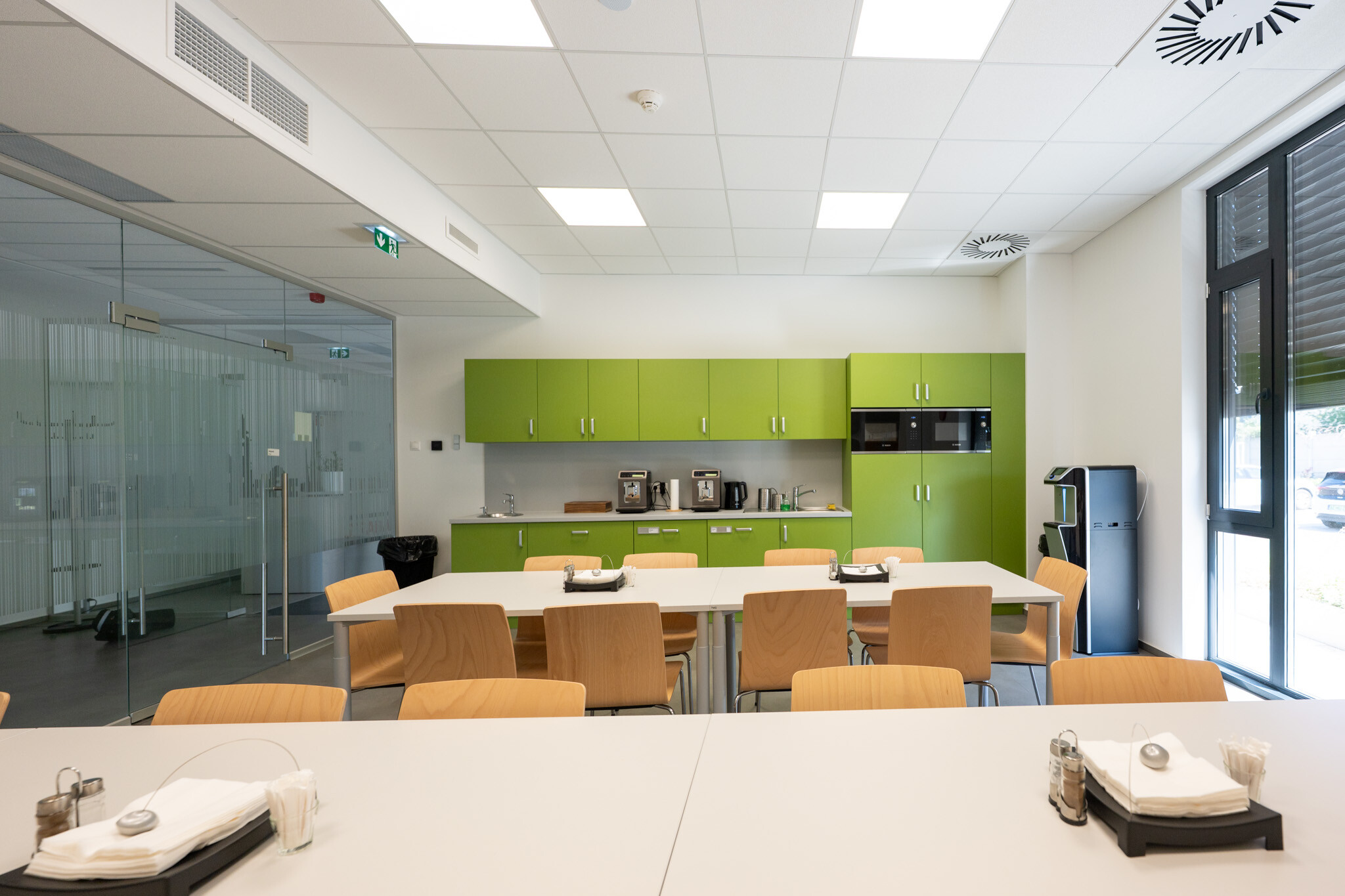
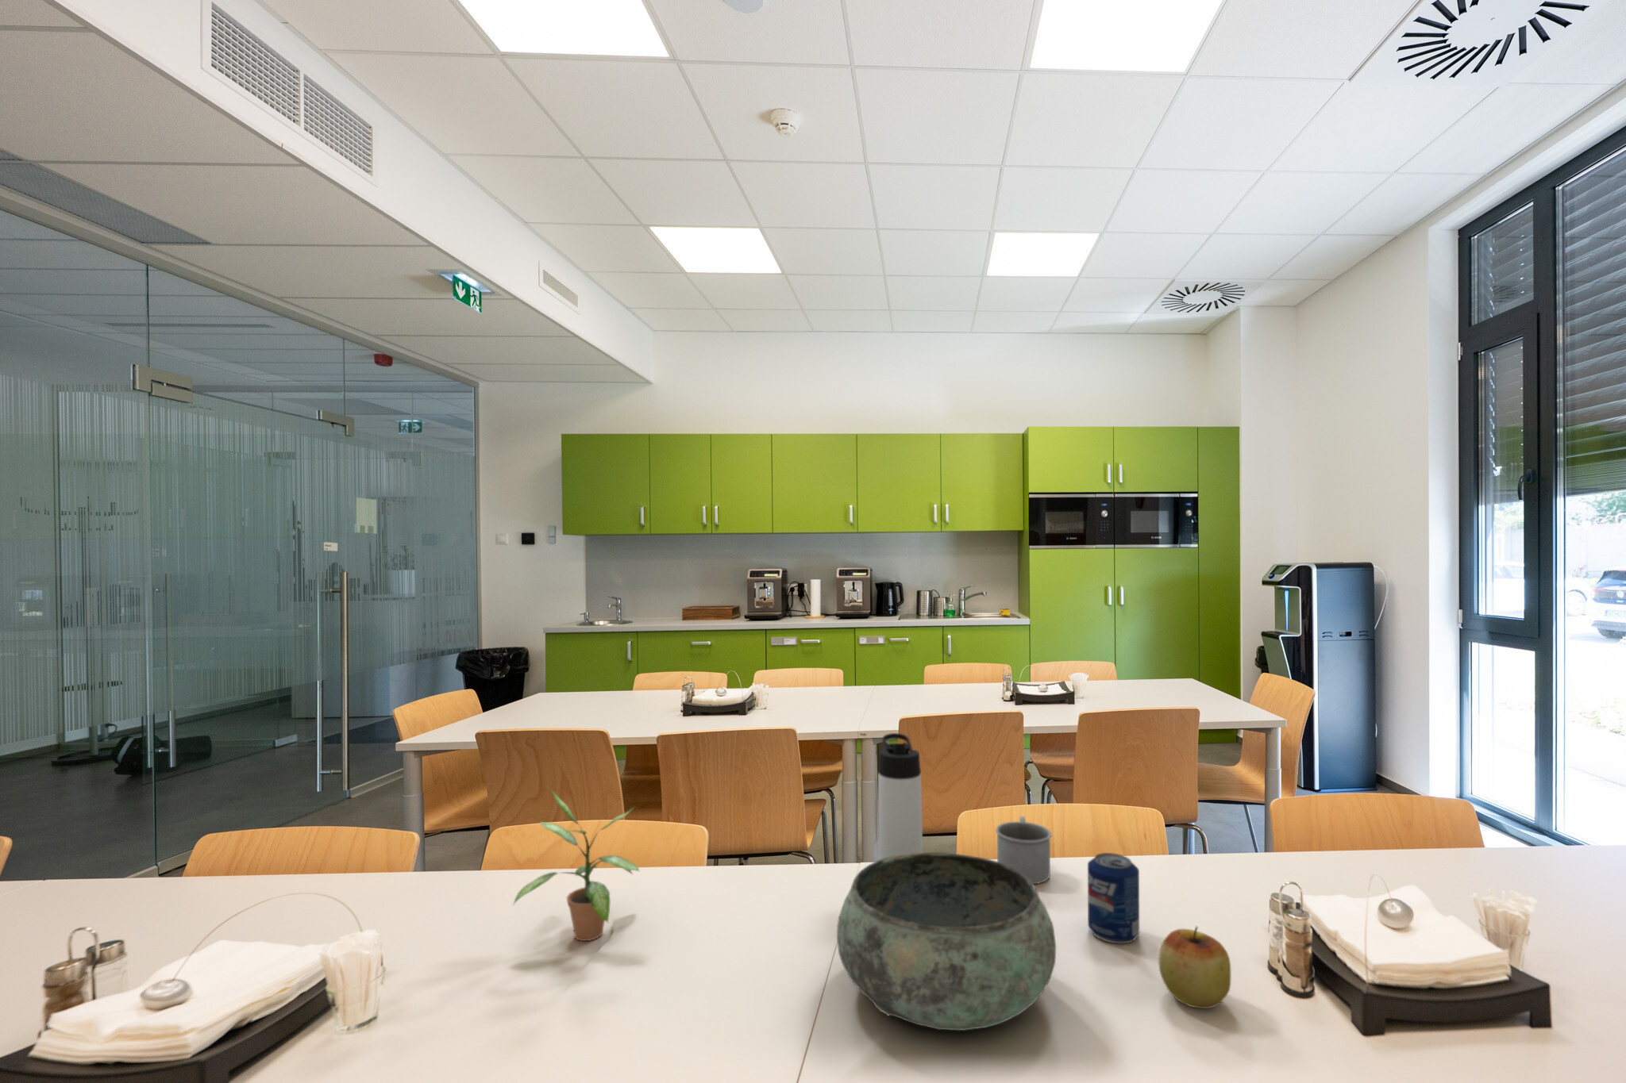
+ bowl [837,851,1057,1031]
+ beverage can [1087,852,1140,945]
+ thermos bottle [876,732,924,861]
+ potted plant [513,789,641,942]
+ mug [995,816,1053,885]
+ apple [1158,926,1232,1009]
